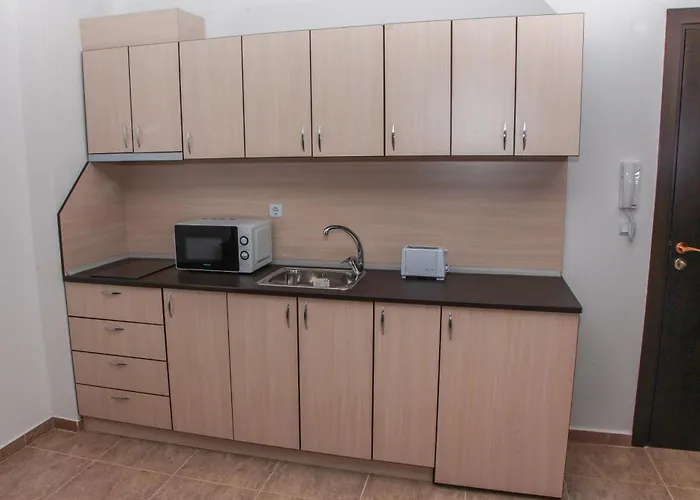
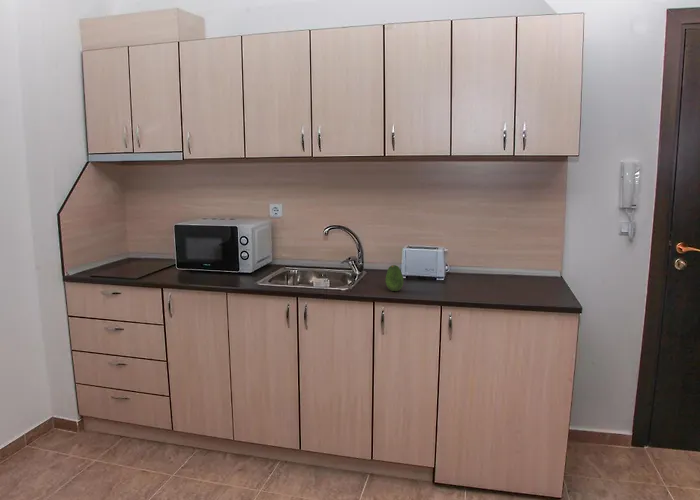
+ fruit [385,264,404,292]
